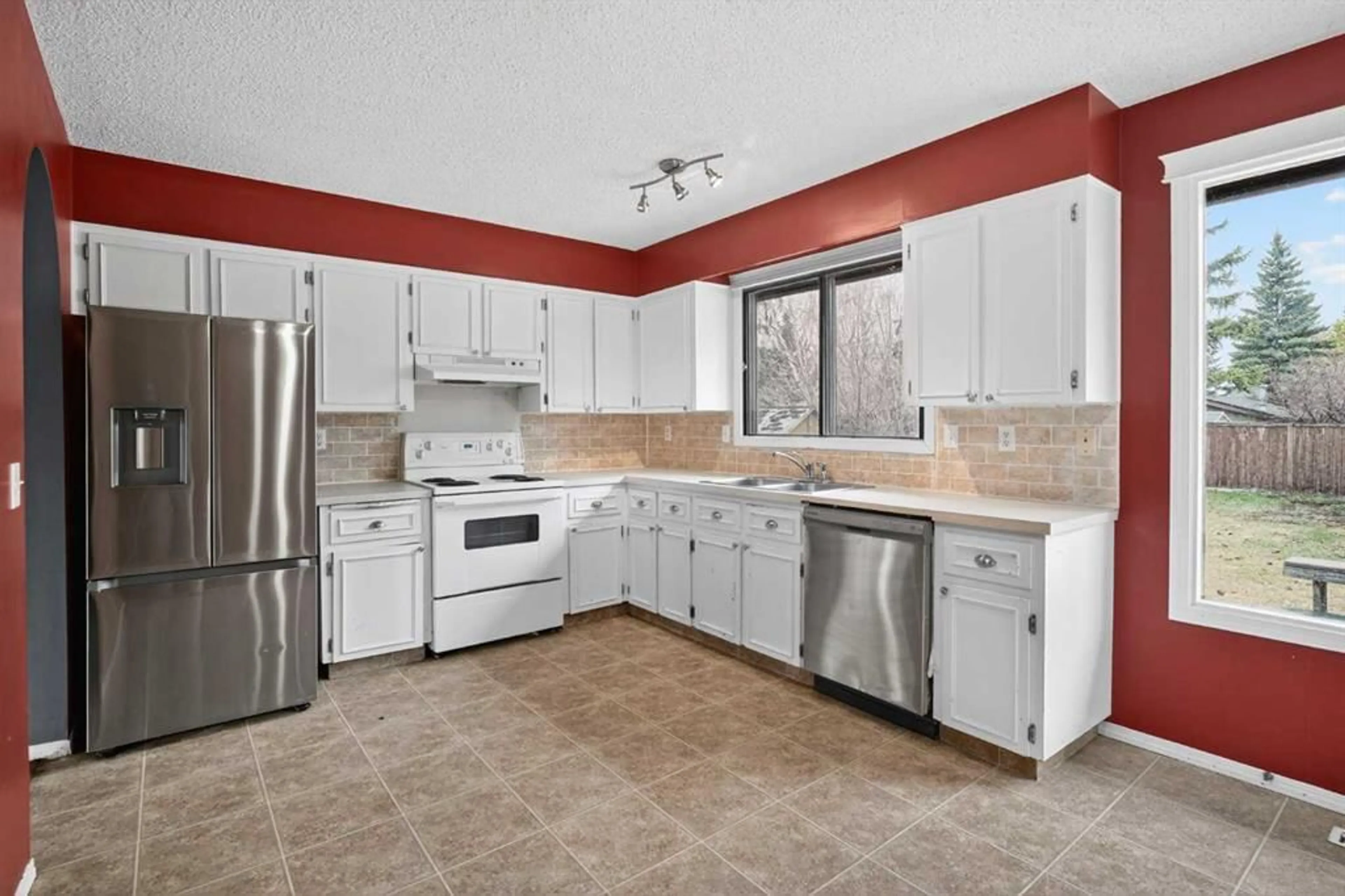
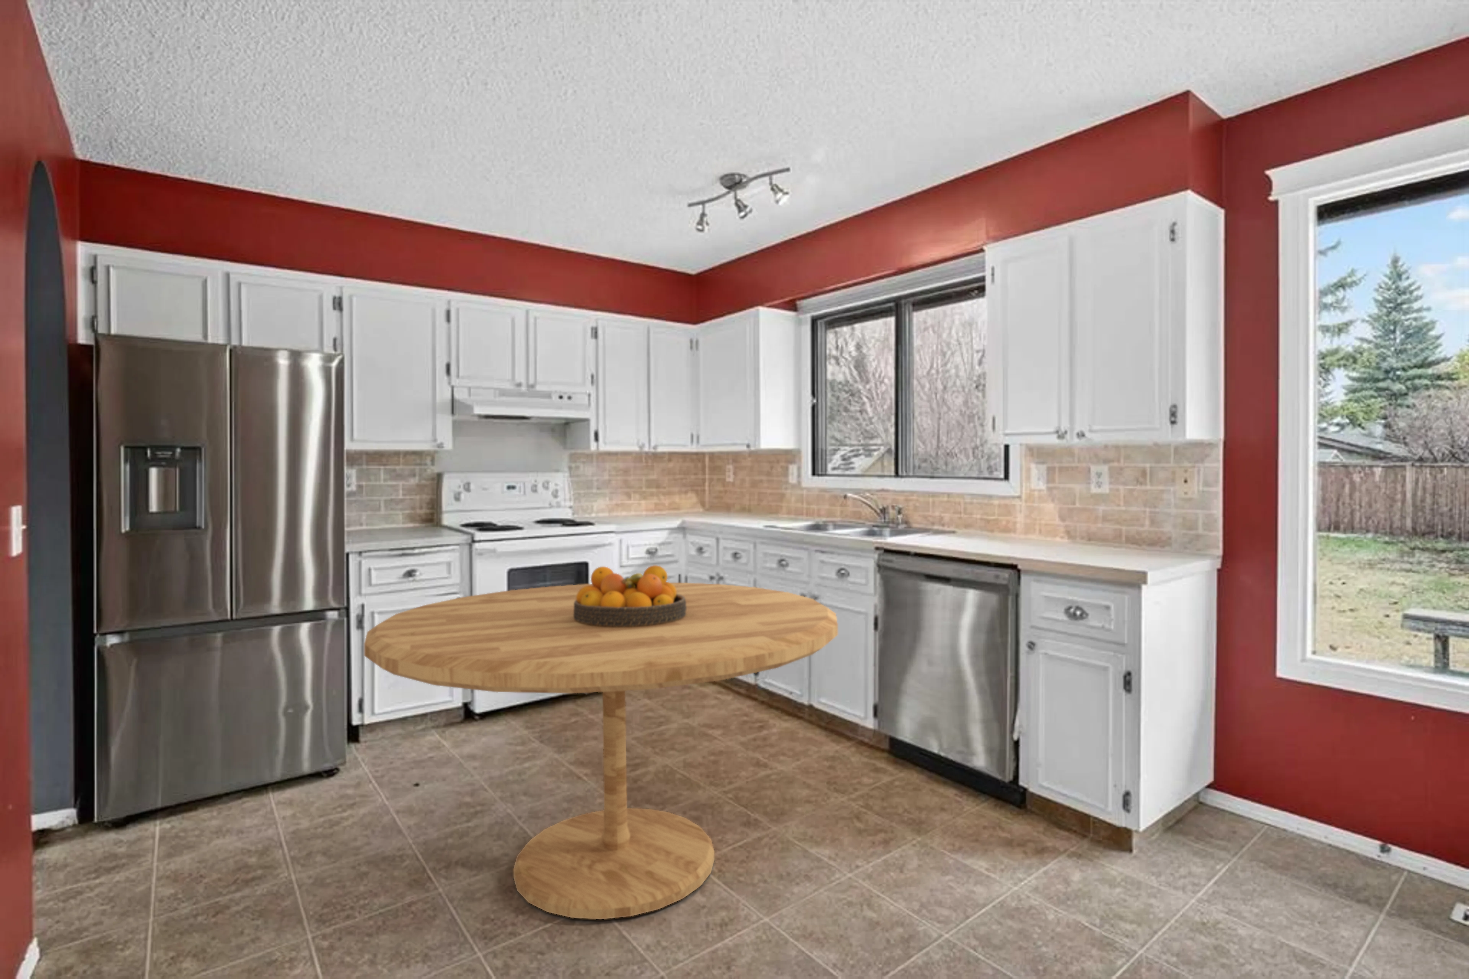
+ fruit bowl [573,565,686,627]
+ dining table [364,582,838,920]
